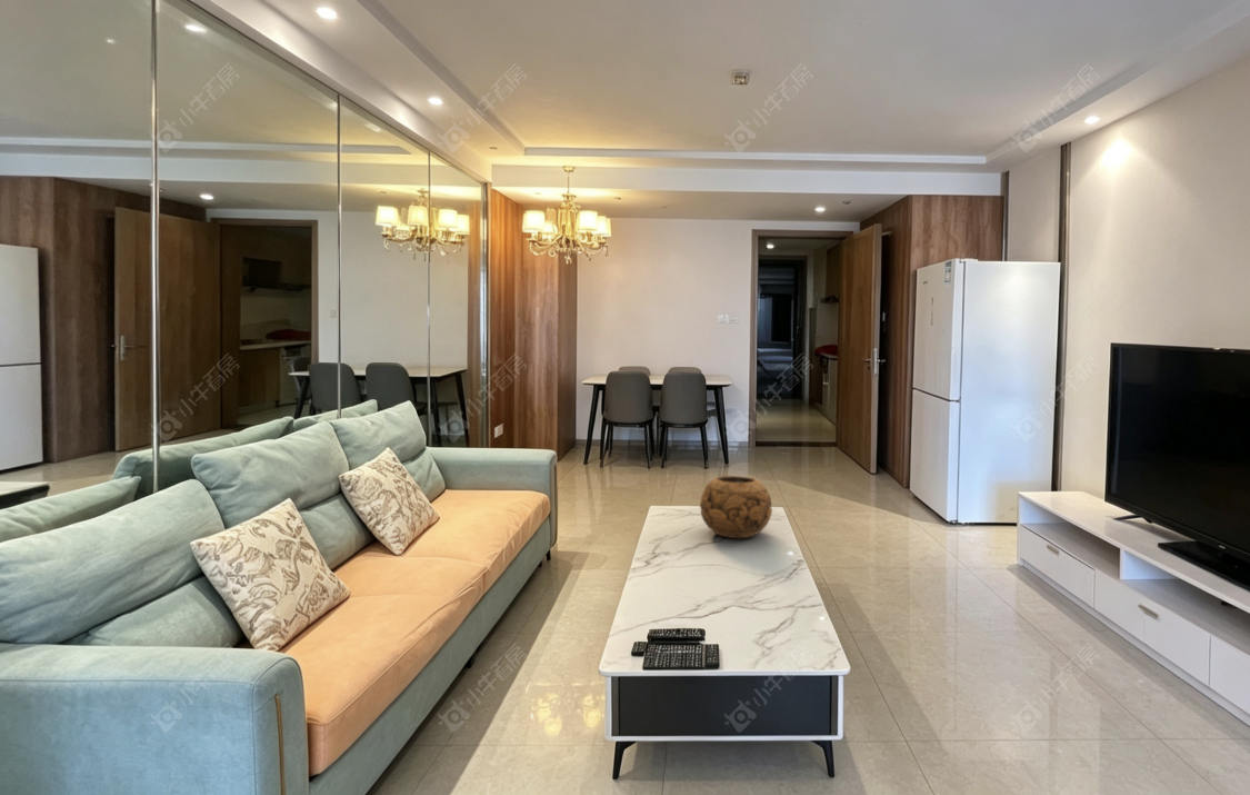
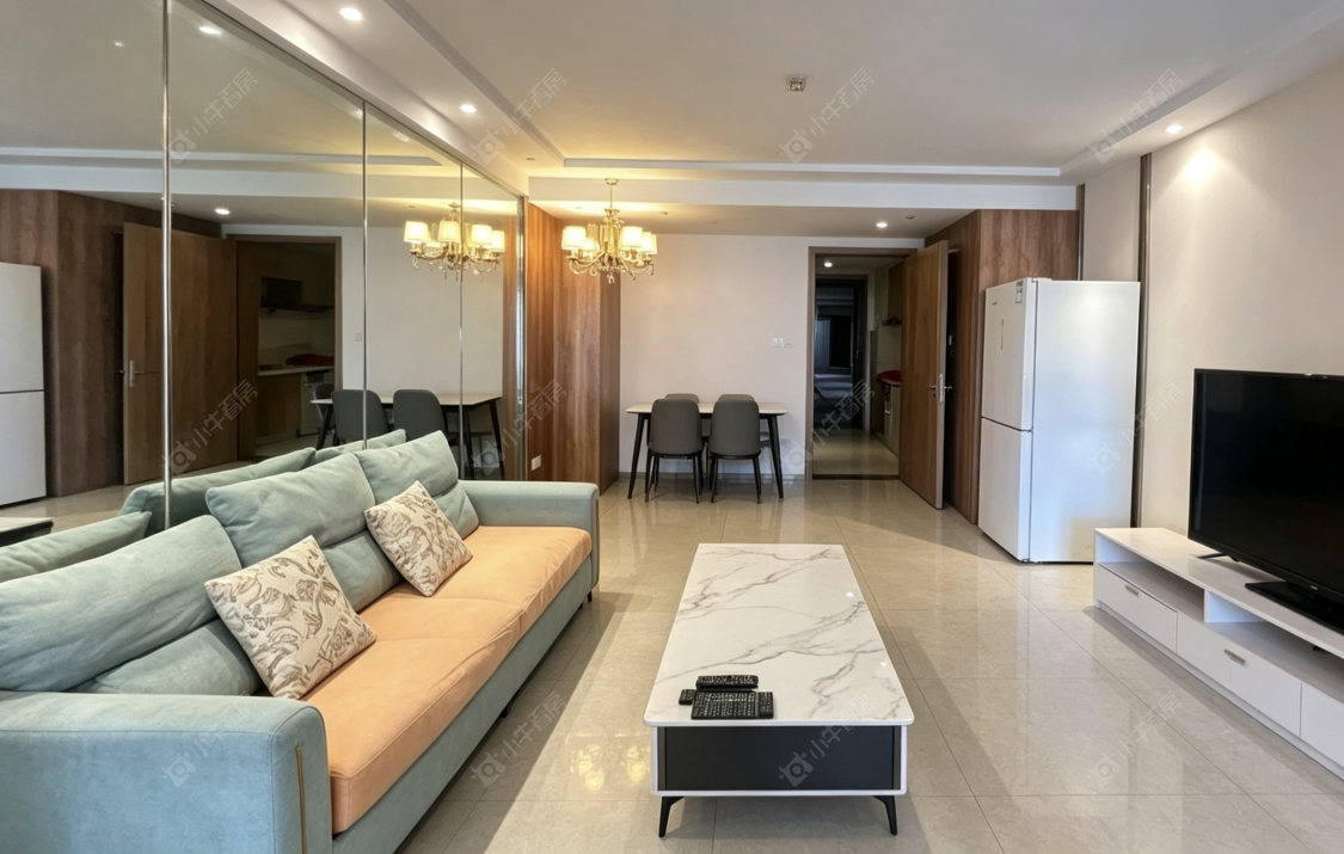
- decorative bowl [699,475,773,539]
